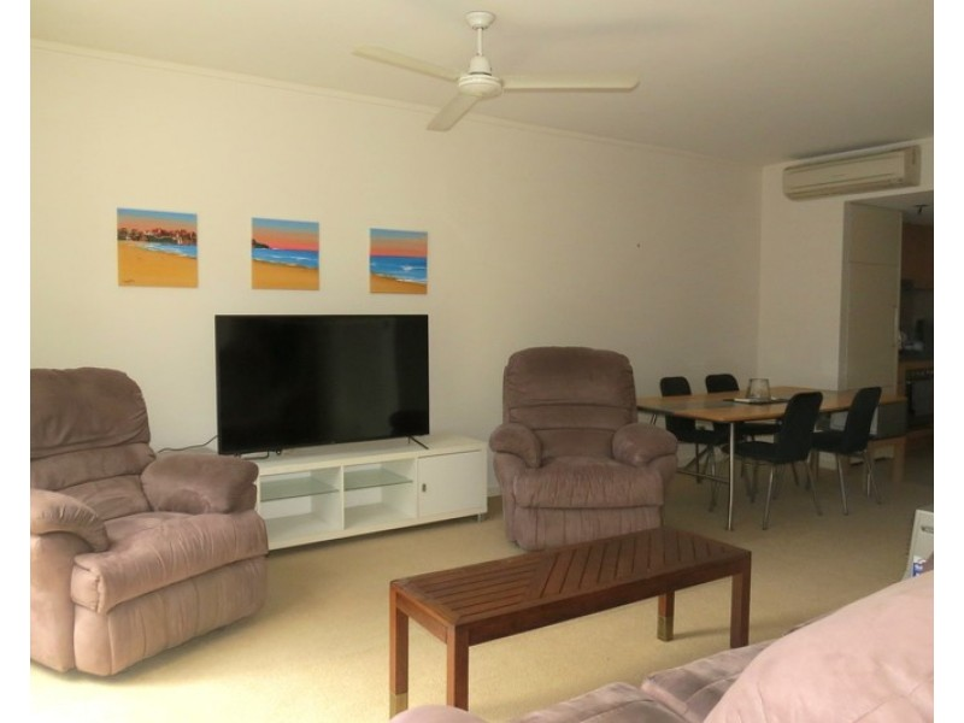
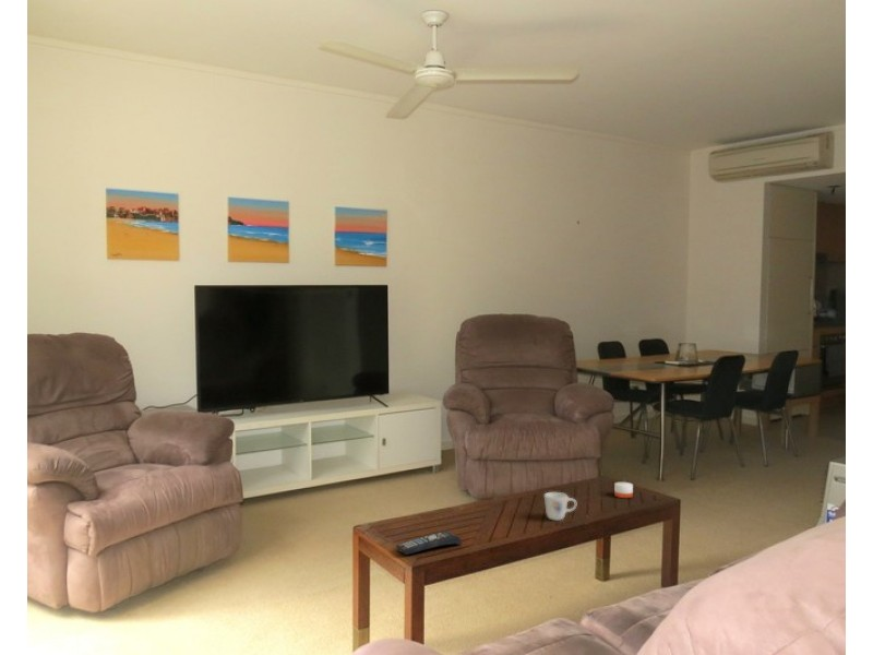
+ remote control [395,529,463,556]
+ candle [613,475,634,499]
+ mug [543,491,577,522]
